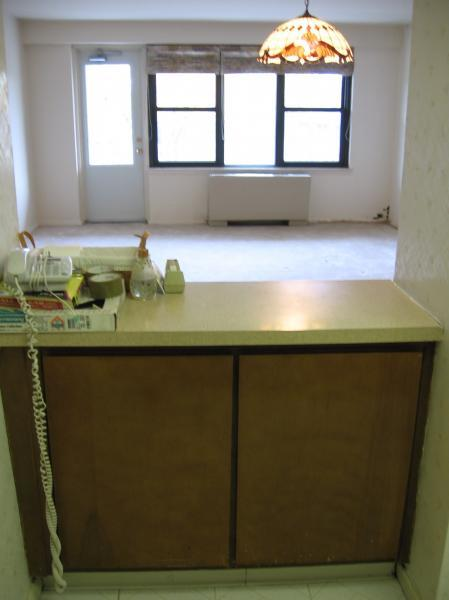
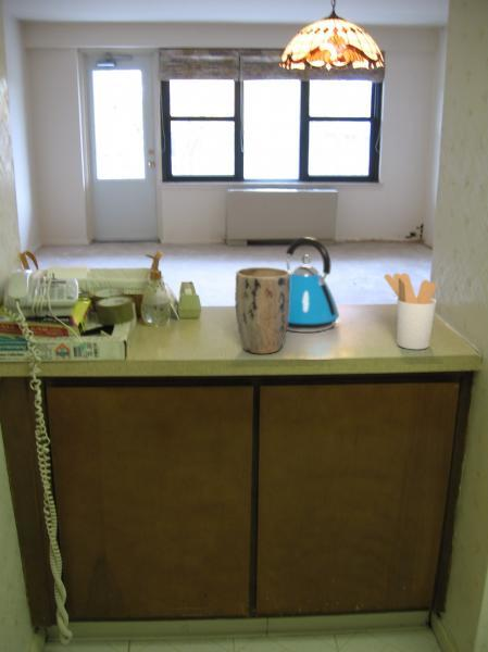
+ kettle [285,236,342,334]
+ utensil holder [384,272,438,351]
+ plant pot [234,266,290,355]
